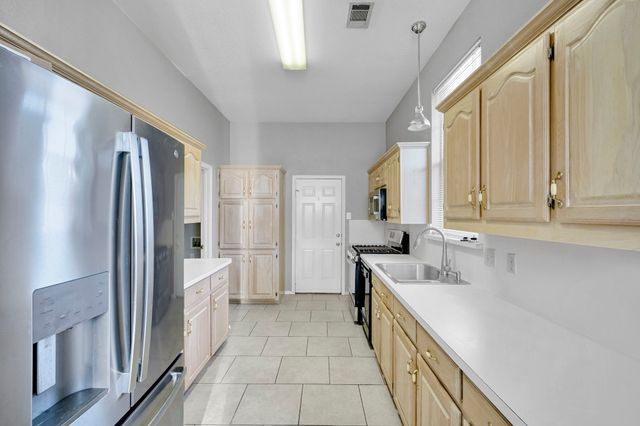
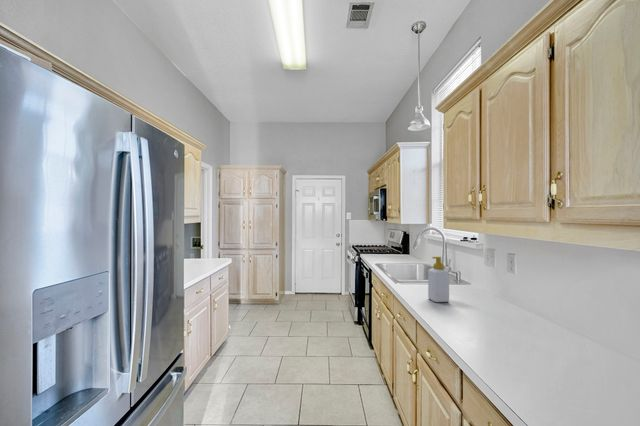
+ soap bottle [427,256,450,303]
